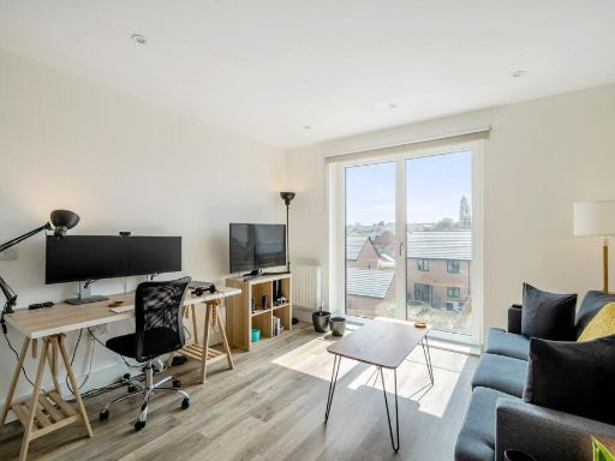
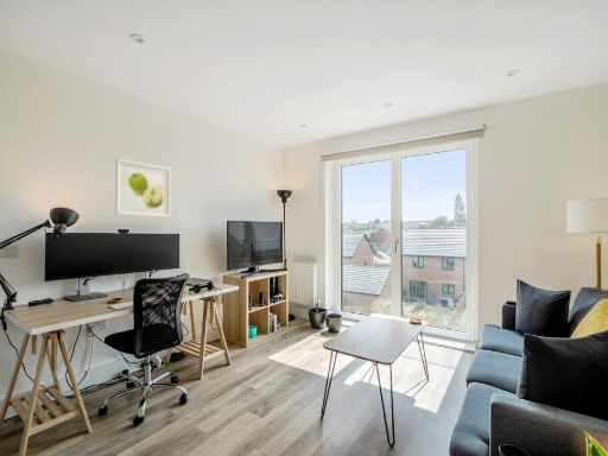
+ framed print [114,158,172,218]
